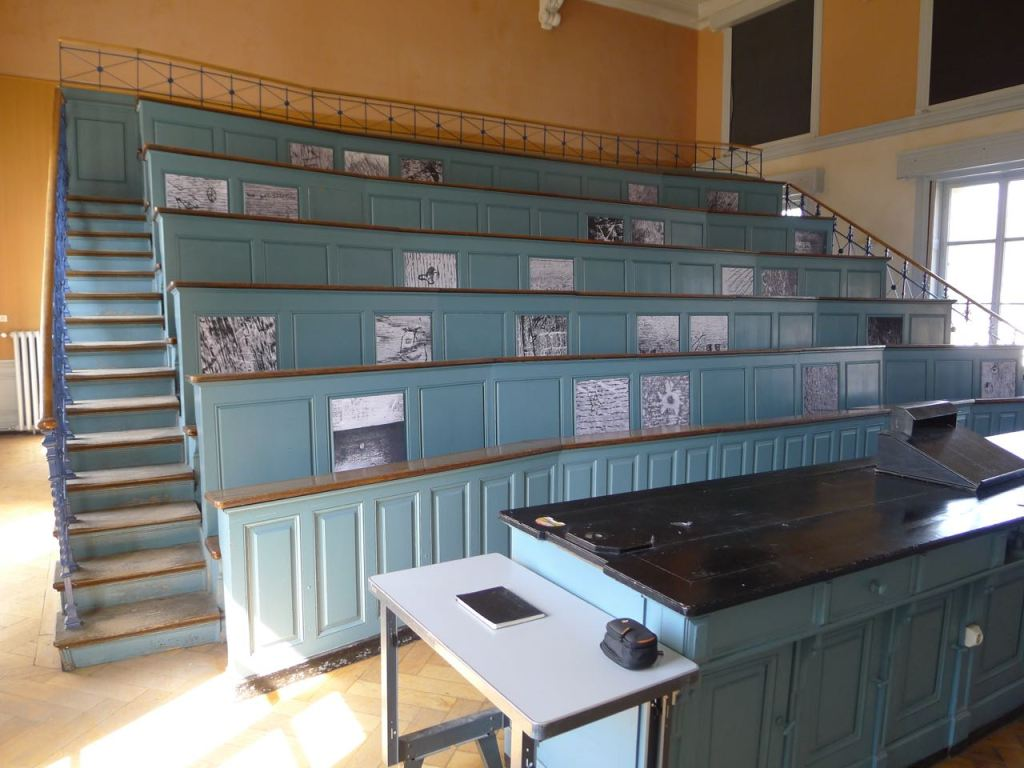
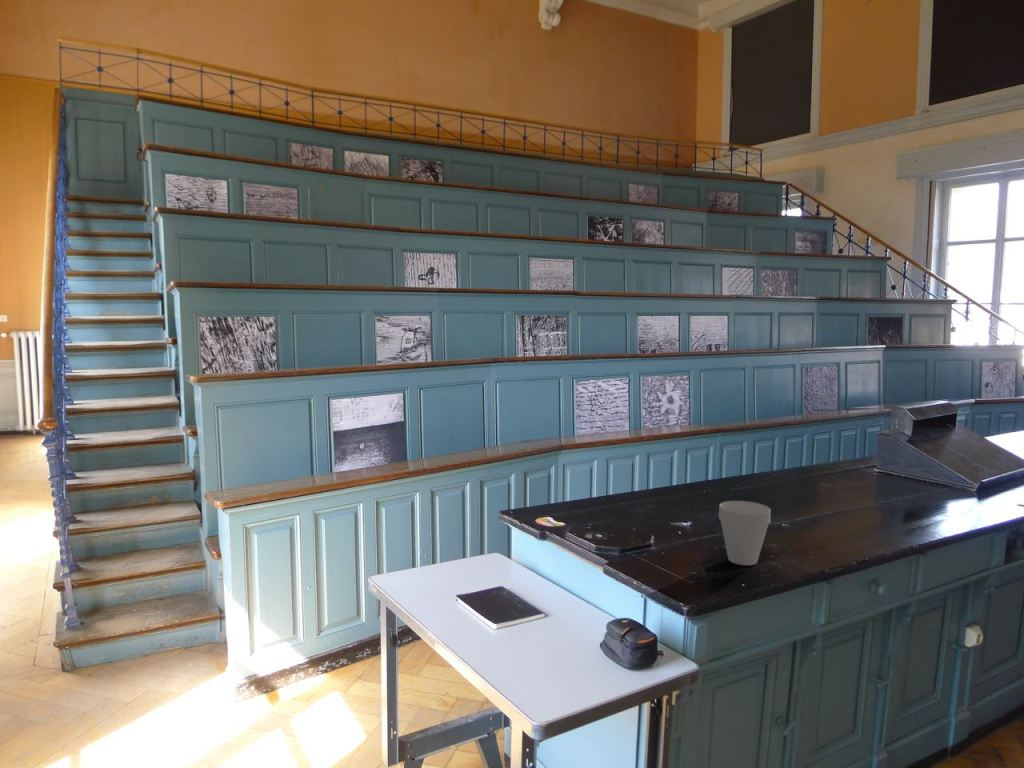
+ cup [718,500,772,566]
